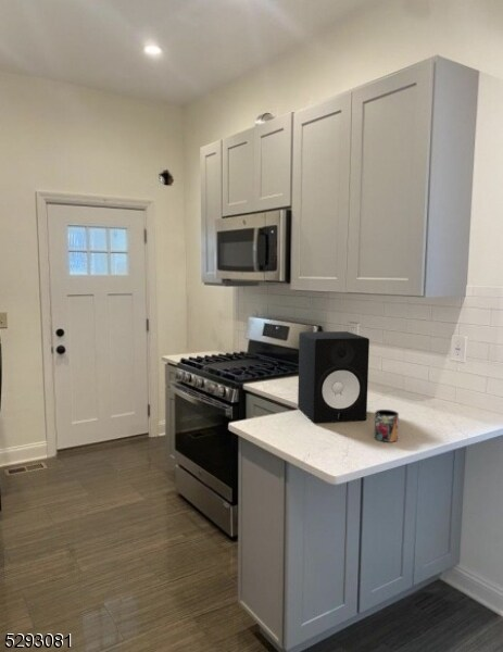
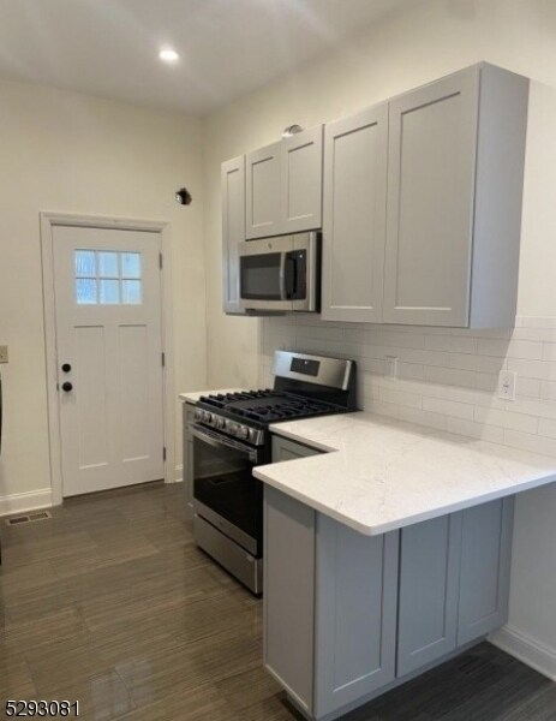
- speaker [297,330,370,424]
- mug [374,409,400,443]
